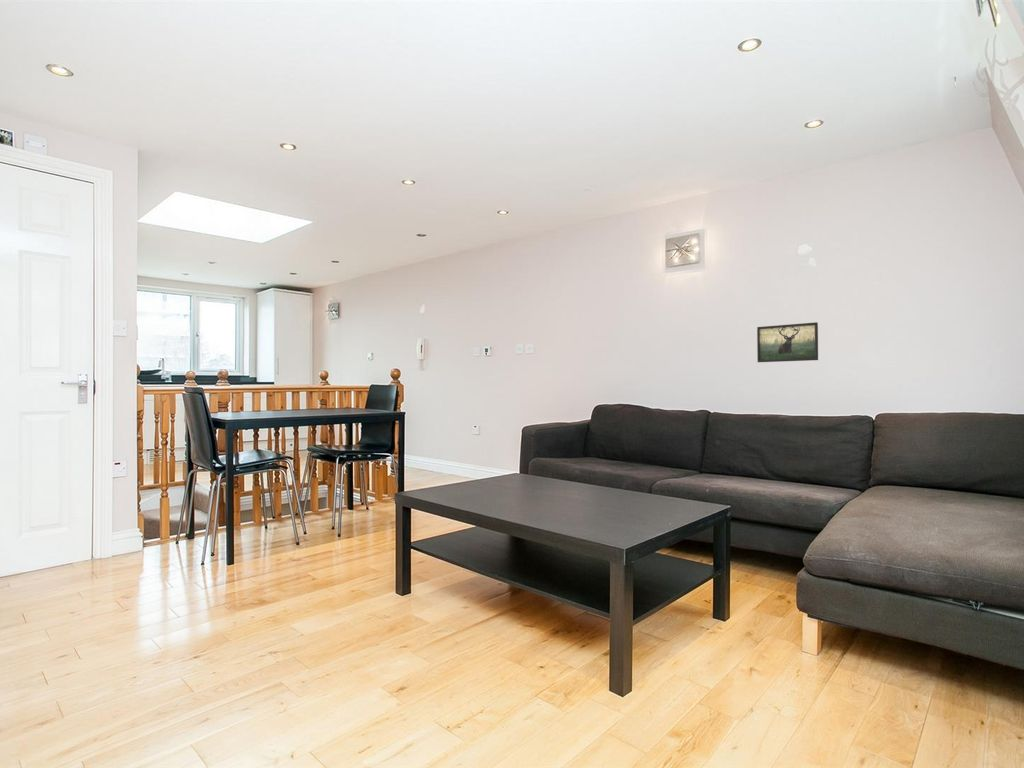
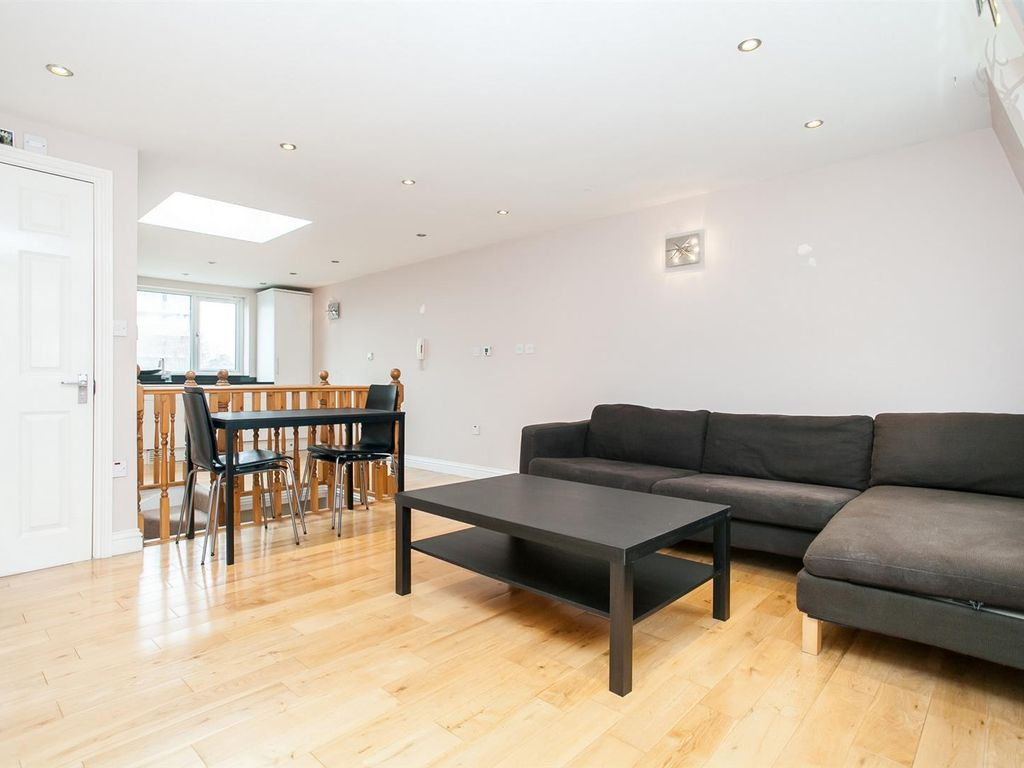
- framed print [756,321,819,363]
